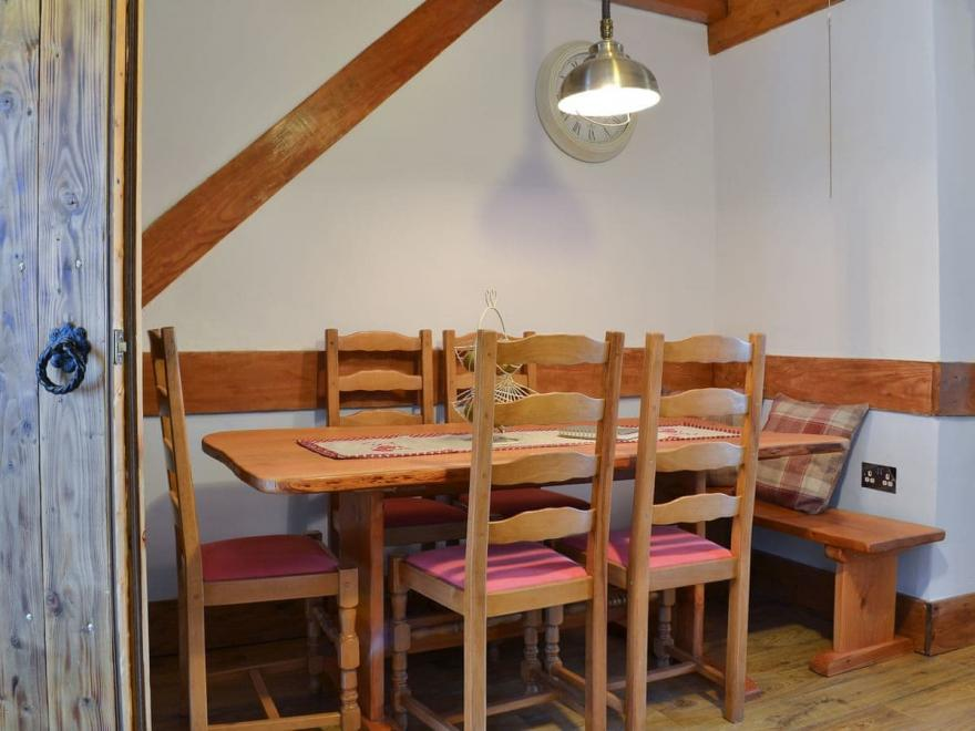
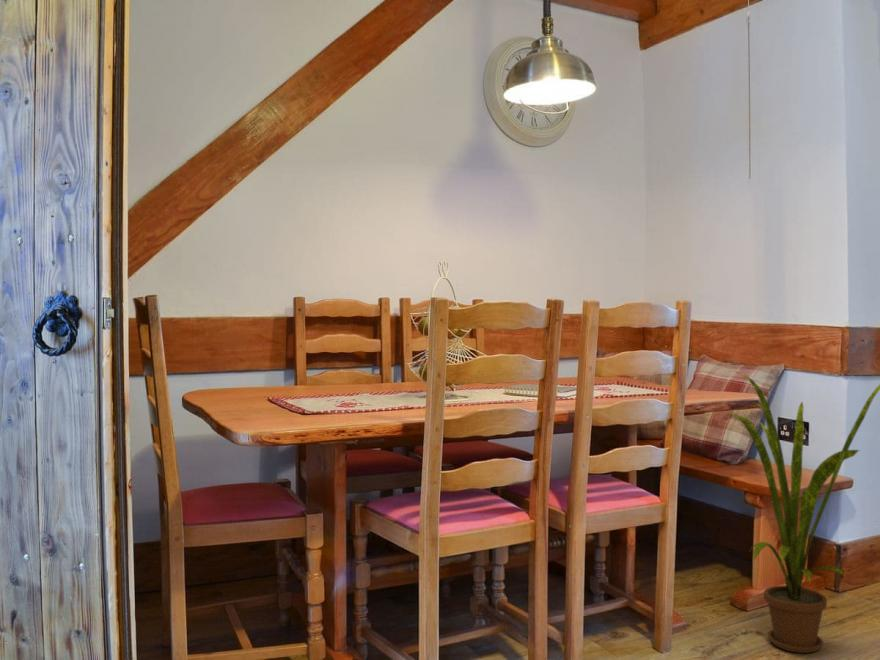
+ house plant [725,369,880,654]
